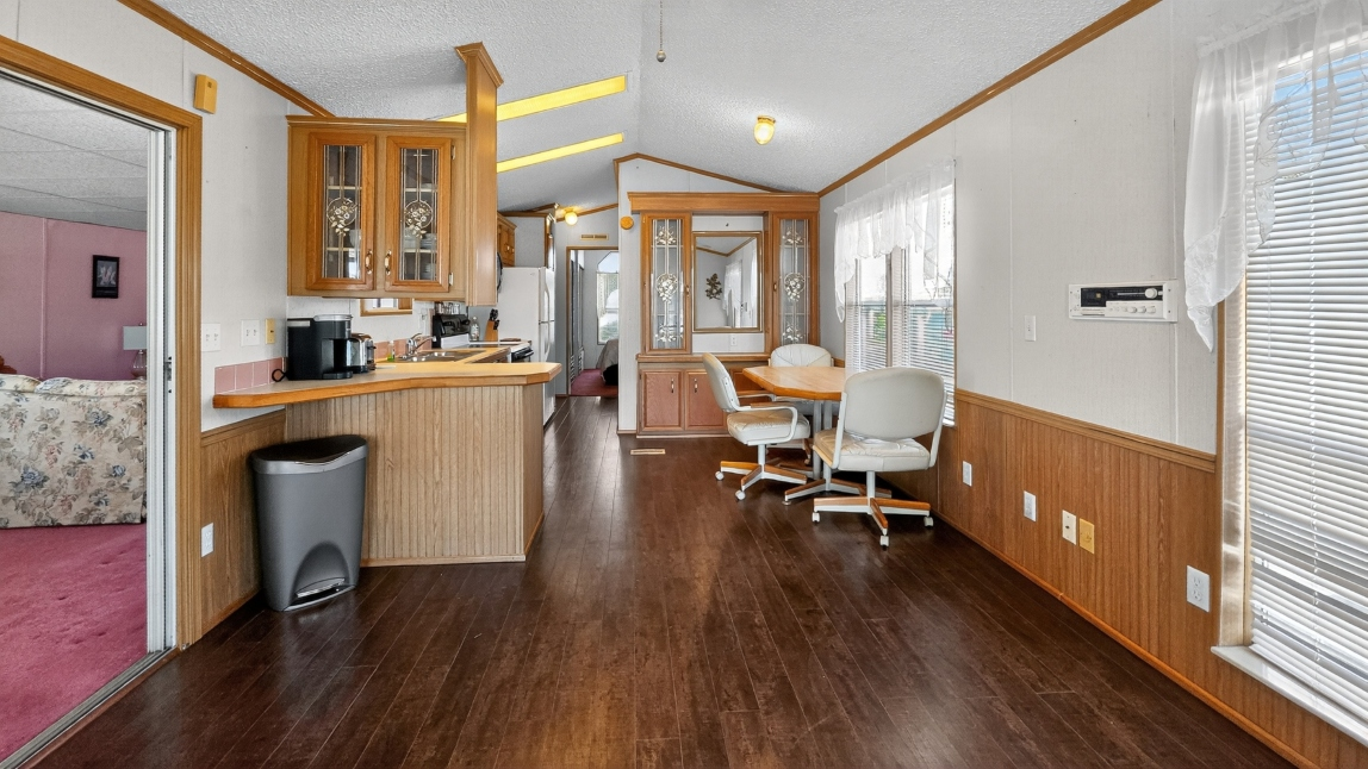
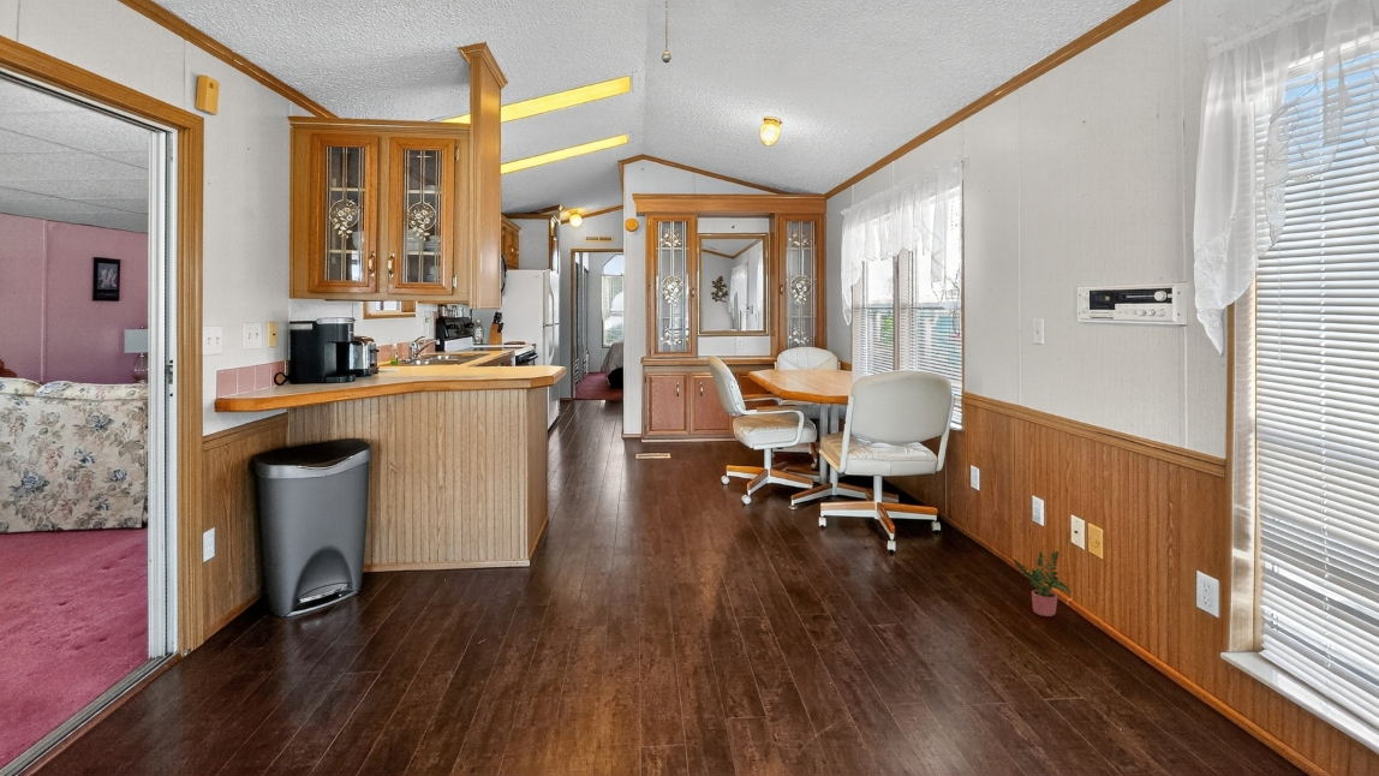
+ potted plant [1011,550,1071,617]
